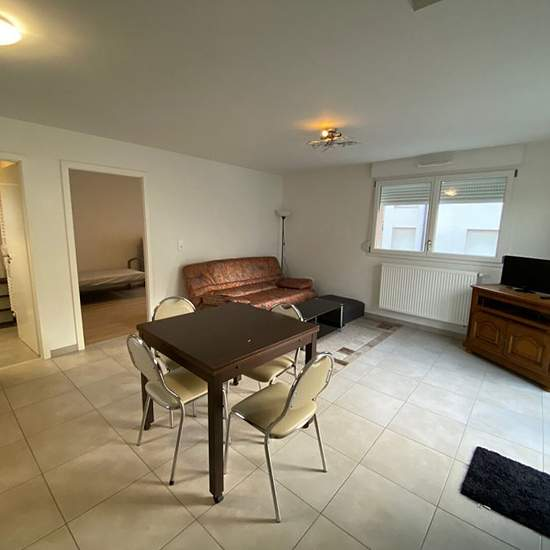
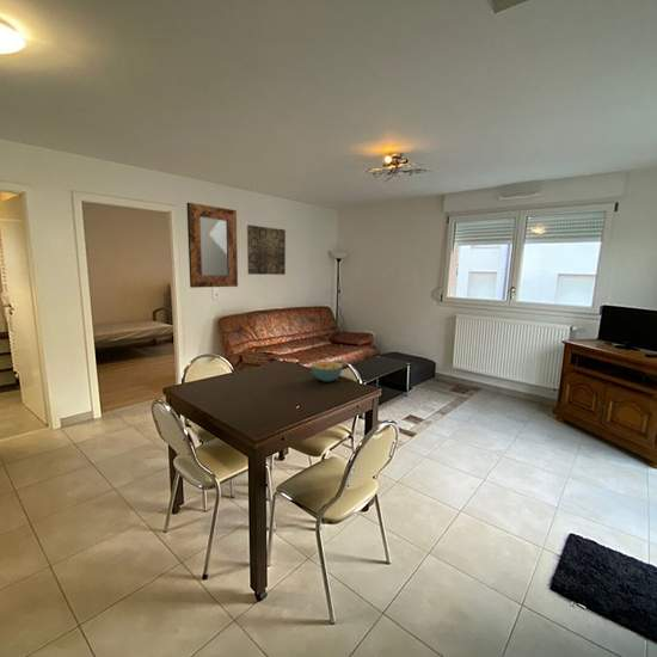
+ cereal bowl [311,360,344,382]
+ home mirror [185,202,239,289]
+ wall art [246,223,287,276]
